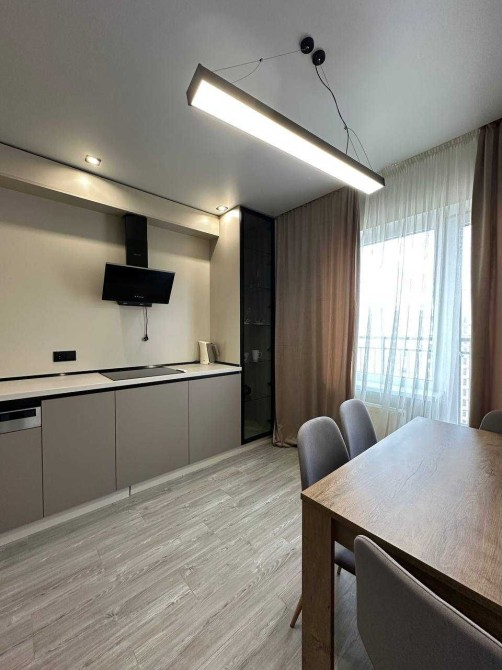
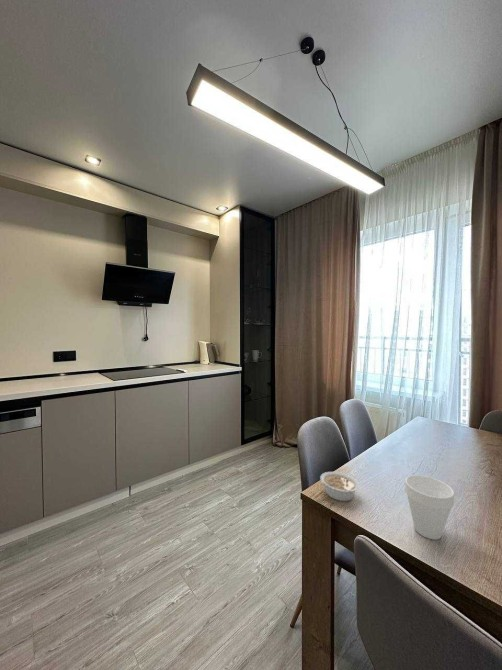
+ cup [404,474,455,541]
+ legume [319,471,360,502]
